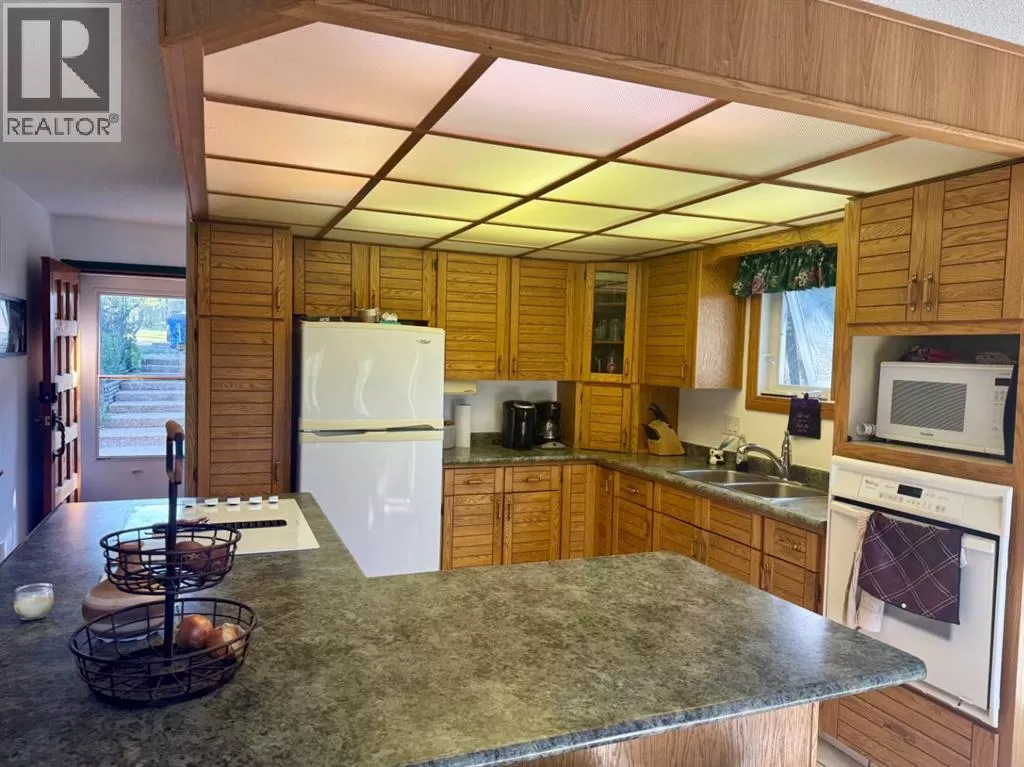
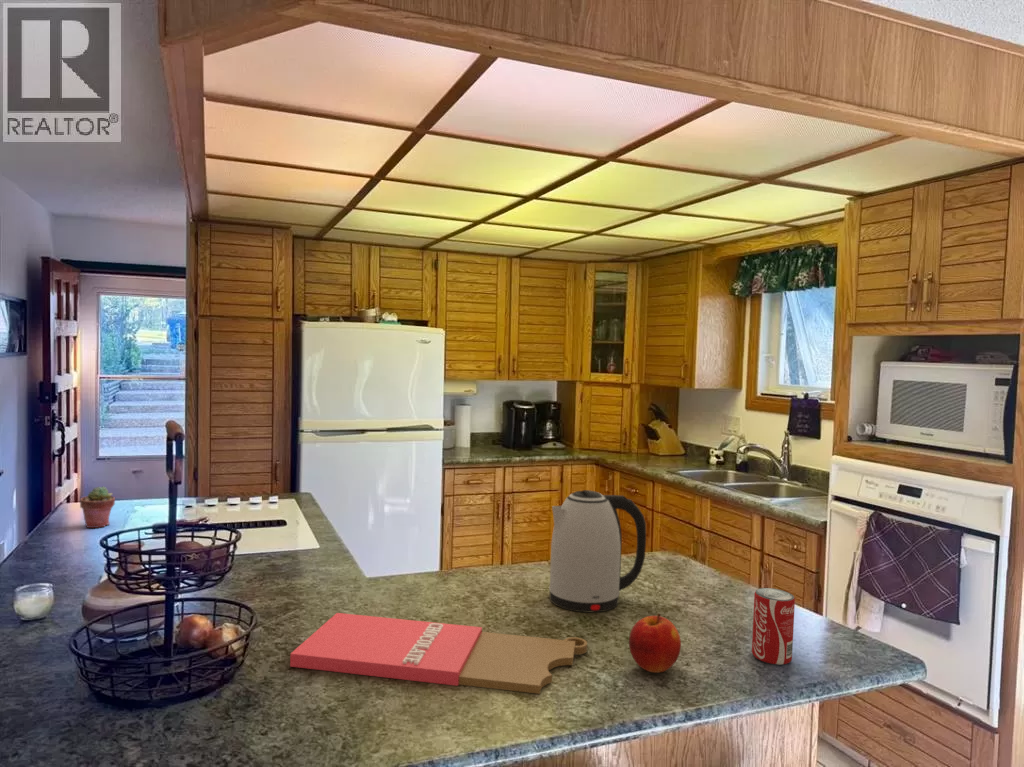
+ beverage can [751,587,796,665]
+ kettle [548,489,647,613]
+ apple [628,612,682,674]
+ potted succulent [79,485,116,529]
+ cutting board [289,612,588,695]
